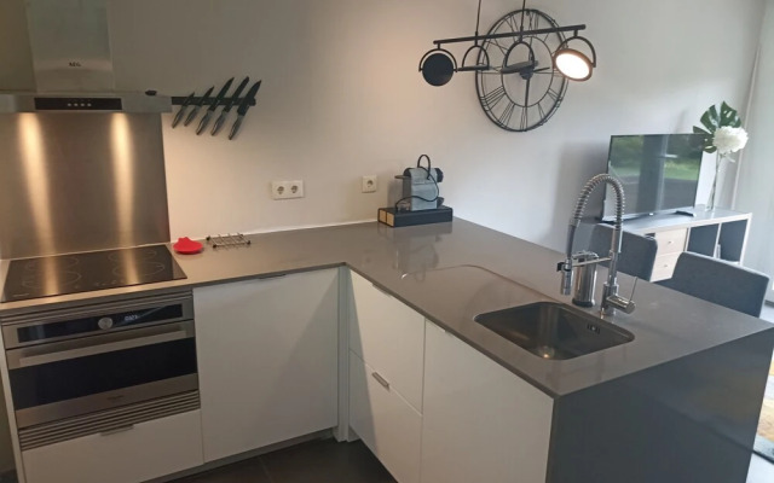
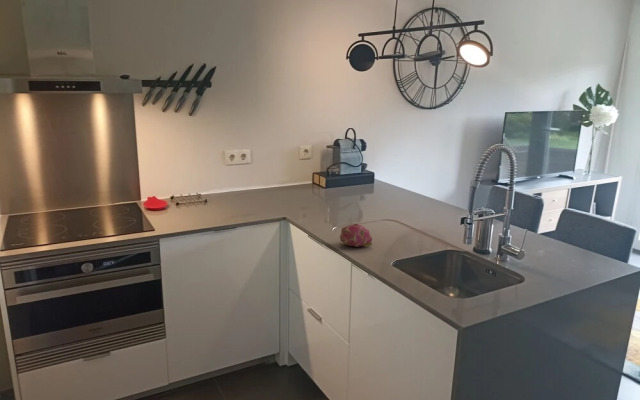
+ fruit [339,223,373,248]
